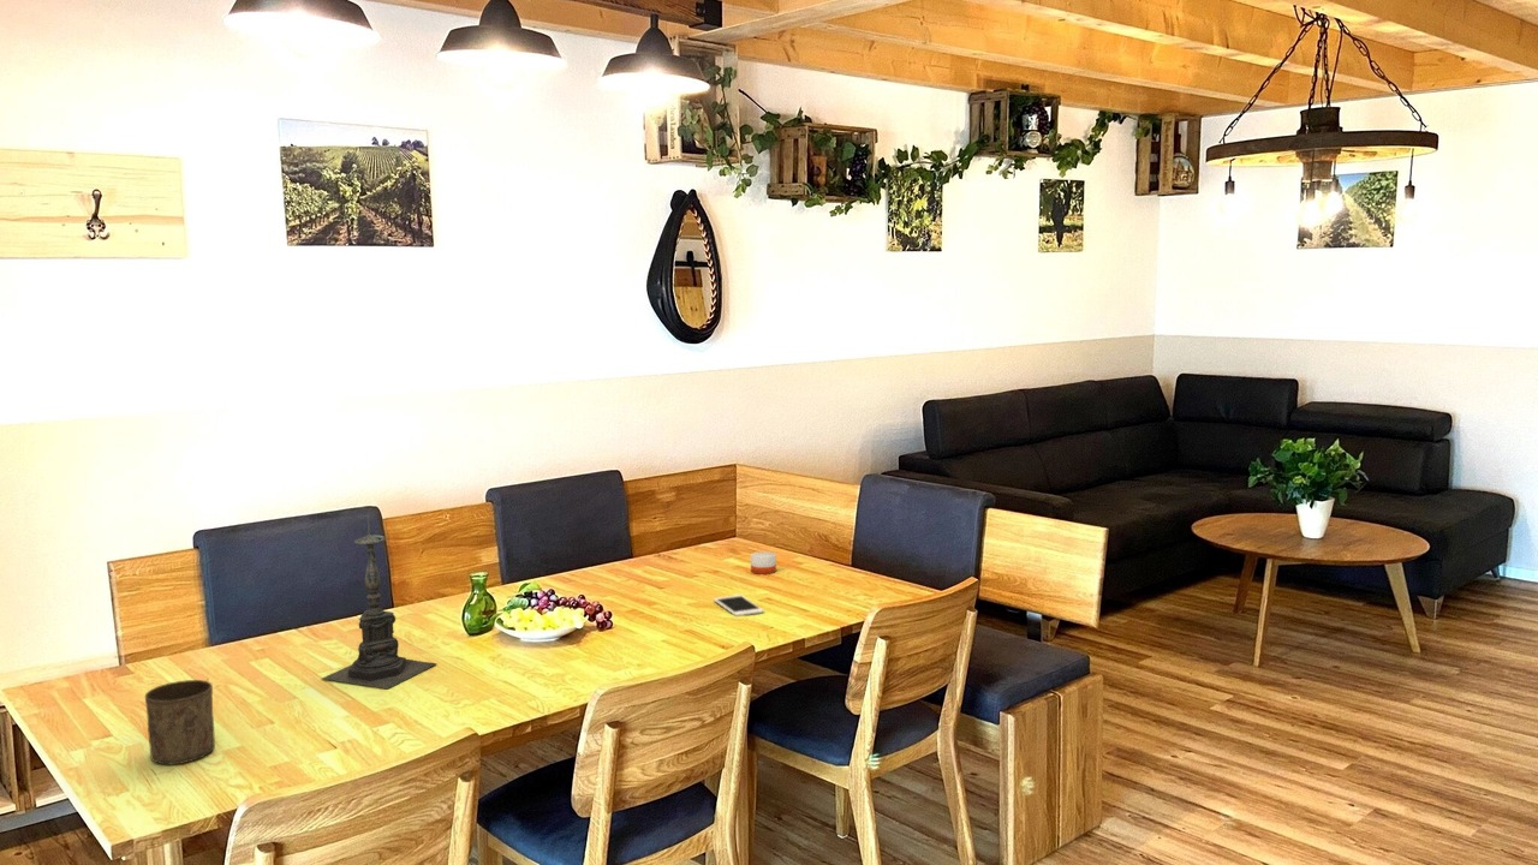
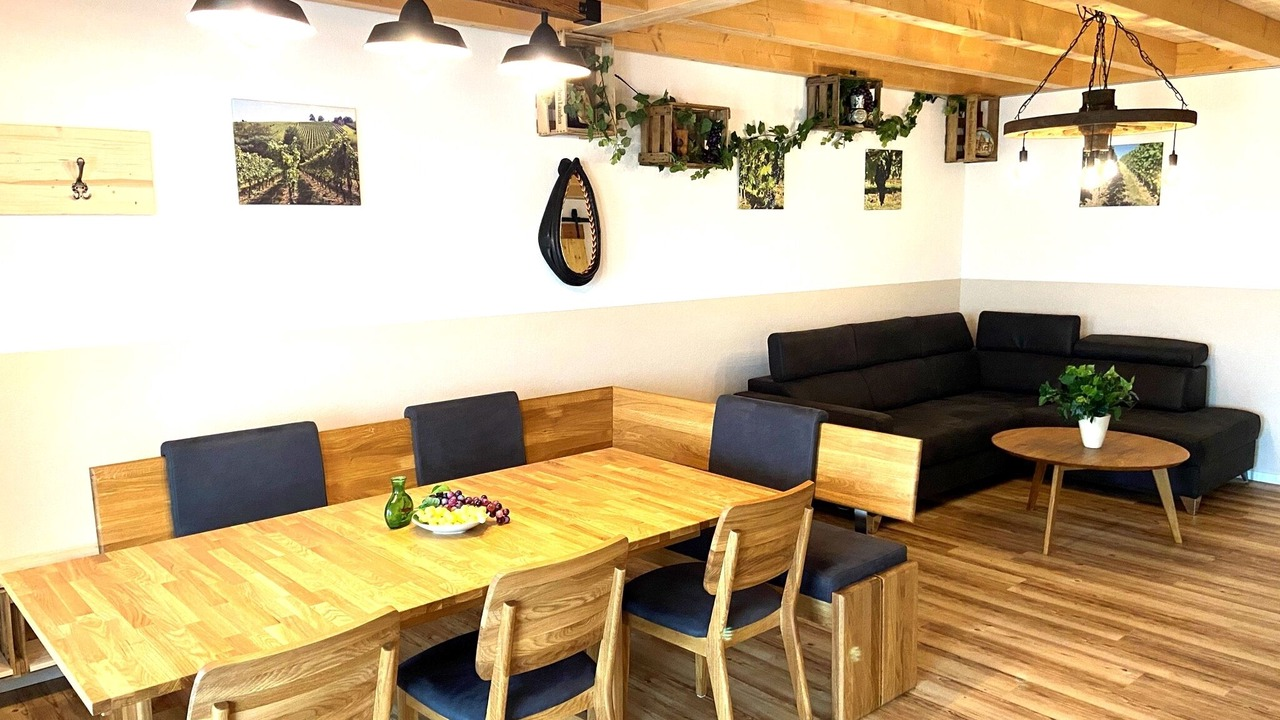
- candle [750,550,777,575]
- candle holder [321,514,439,690]
- cup [144,679,216,765]
- cell phone [713,593,765,618]
